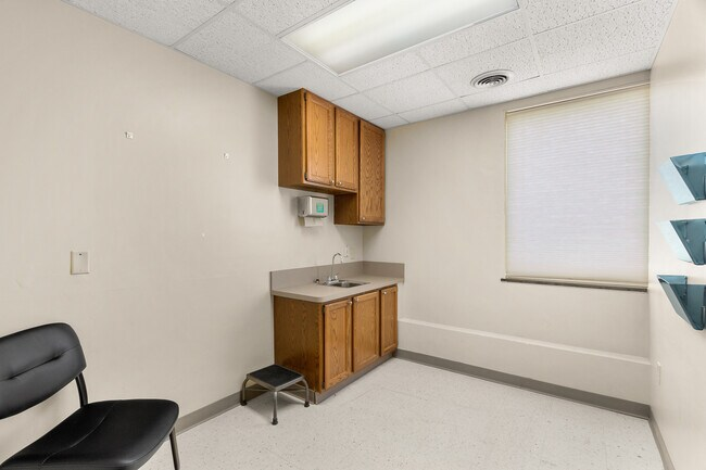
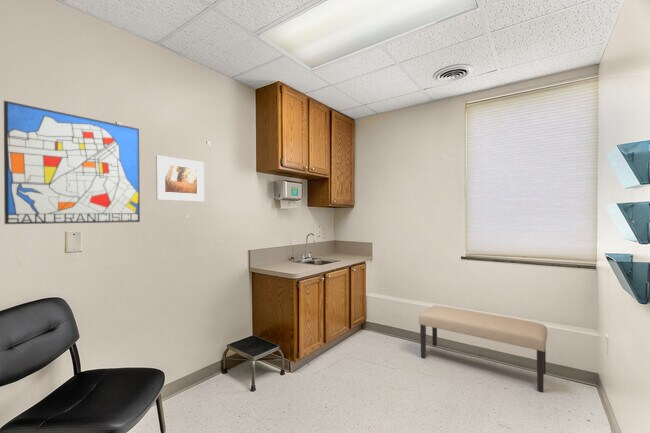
+ bench [418,304,548,393]
+ wall art [3,100,141,225]
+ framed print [155,154,205,202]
